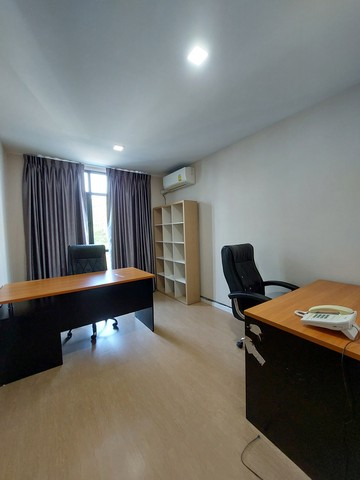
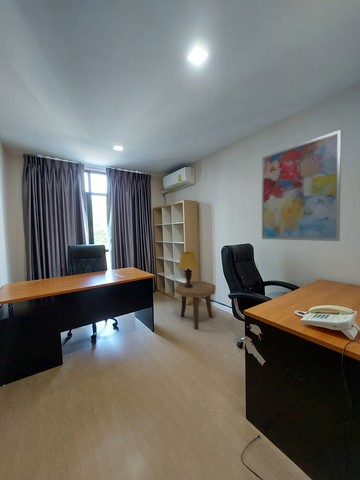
+ table lamp [176,251,200,288]
+ wall art [261,129,343,242]
+ side table [174,280,216,331]
